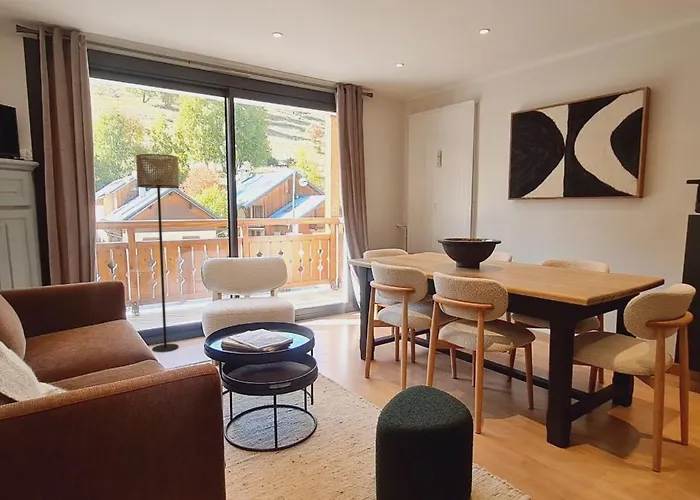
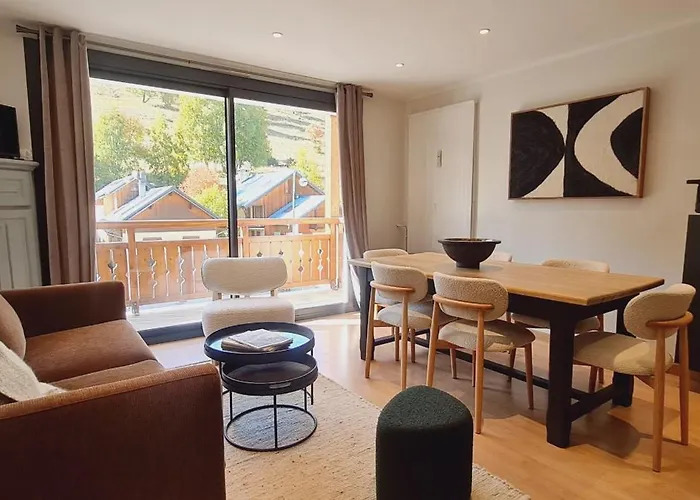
- floor lamp [135,153,180,353]
